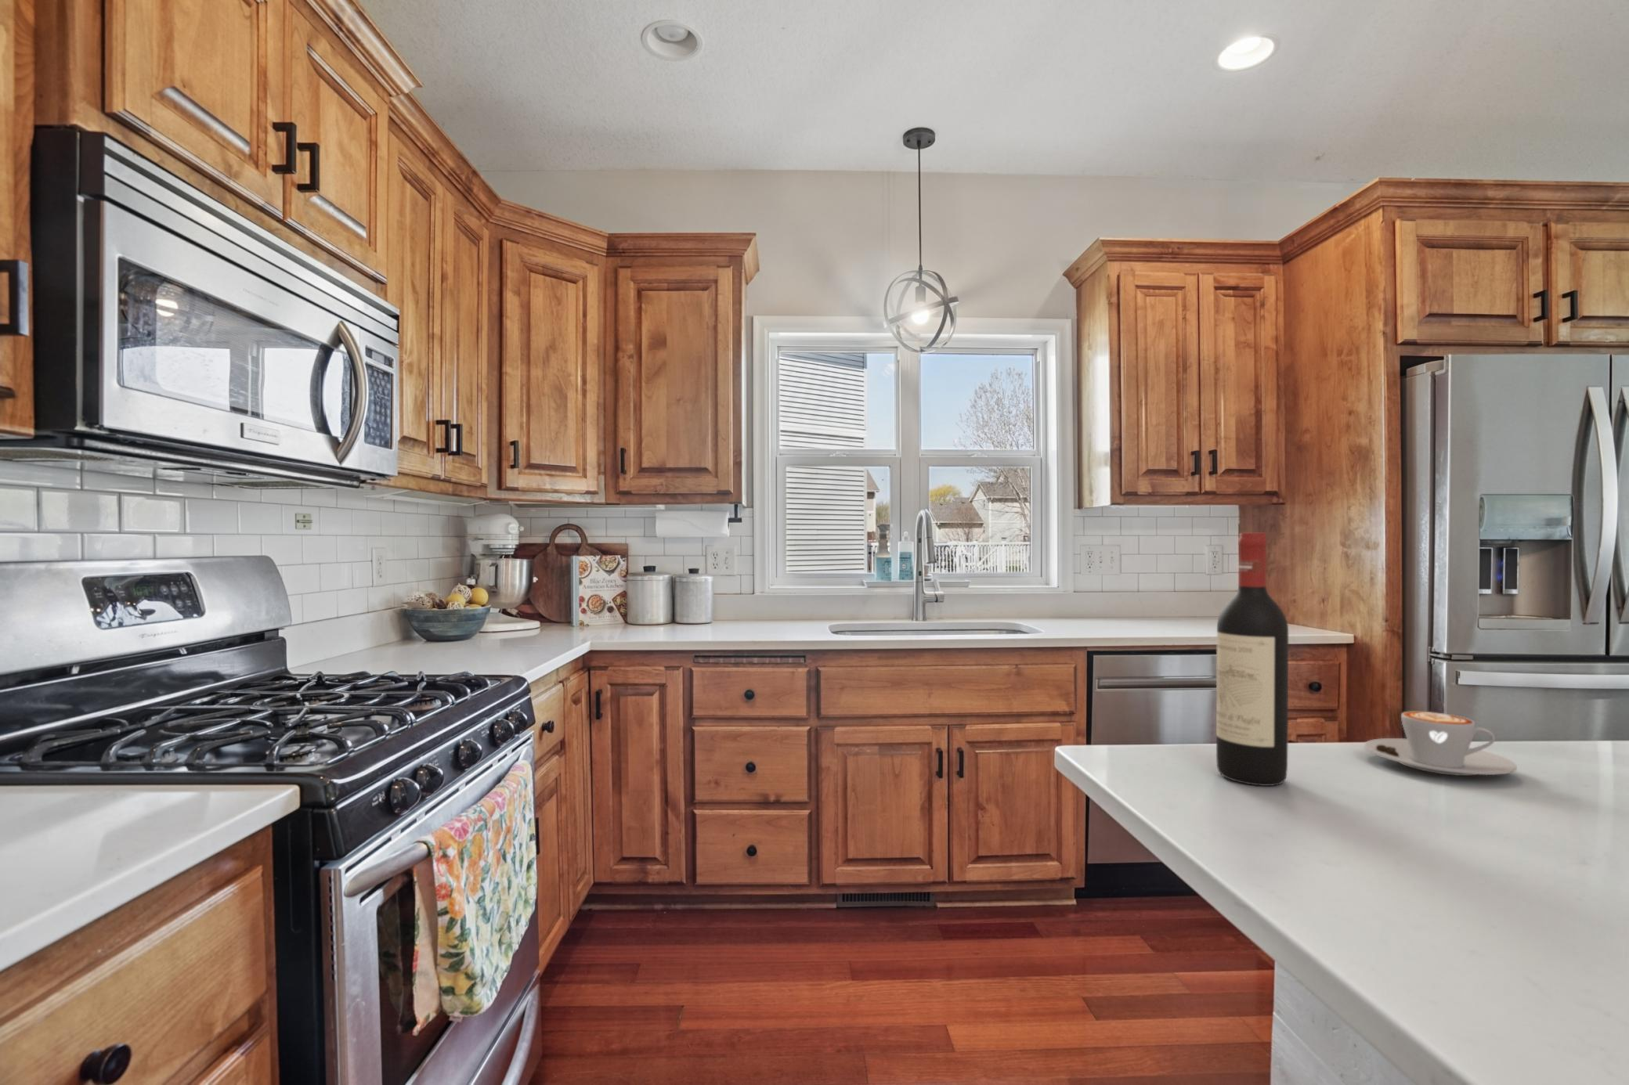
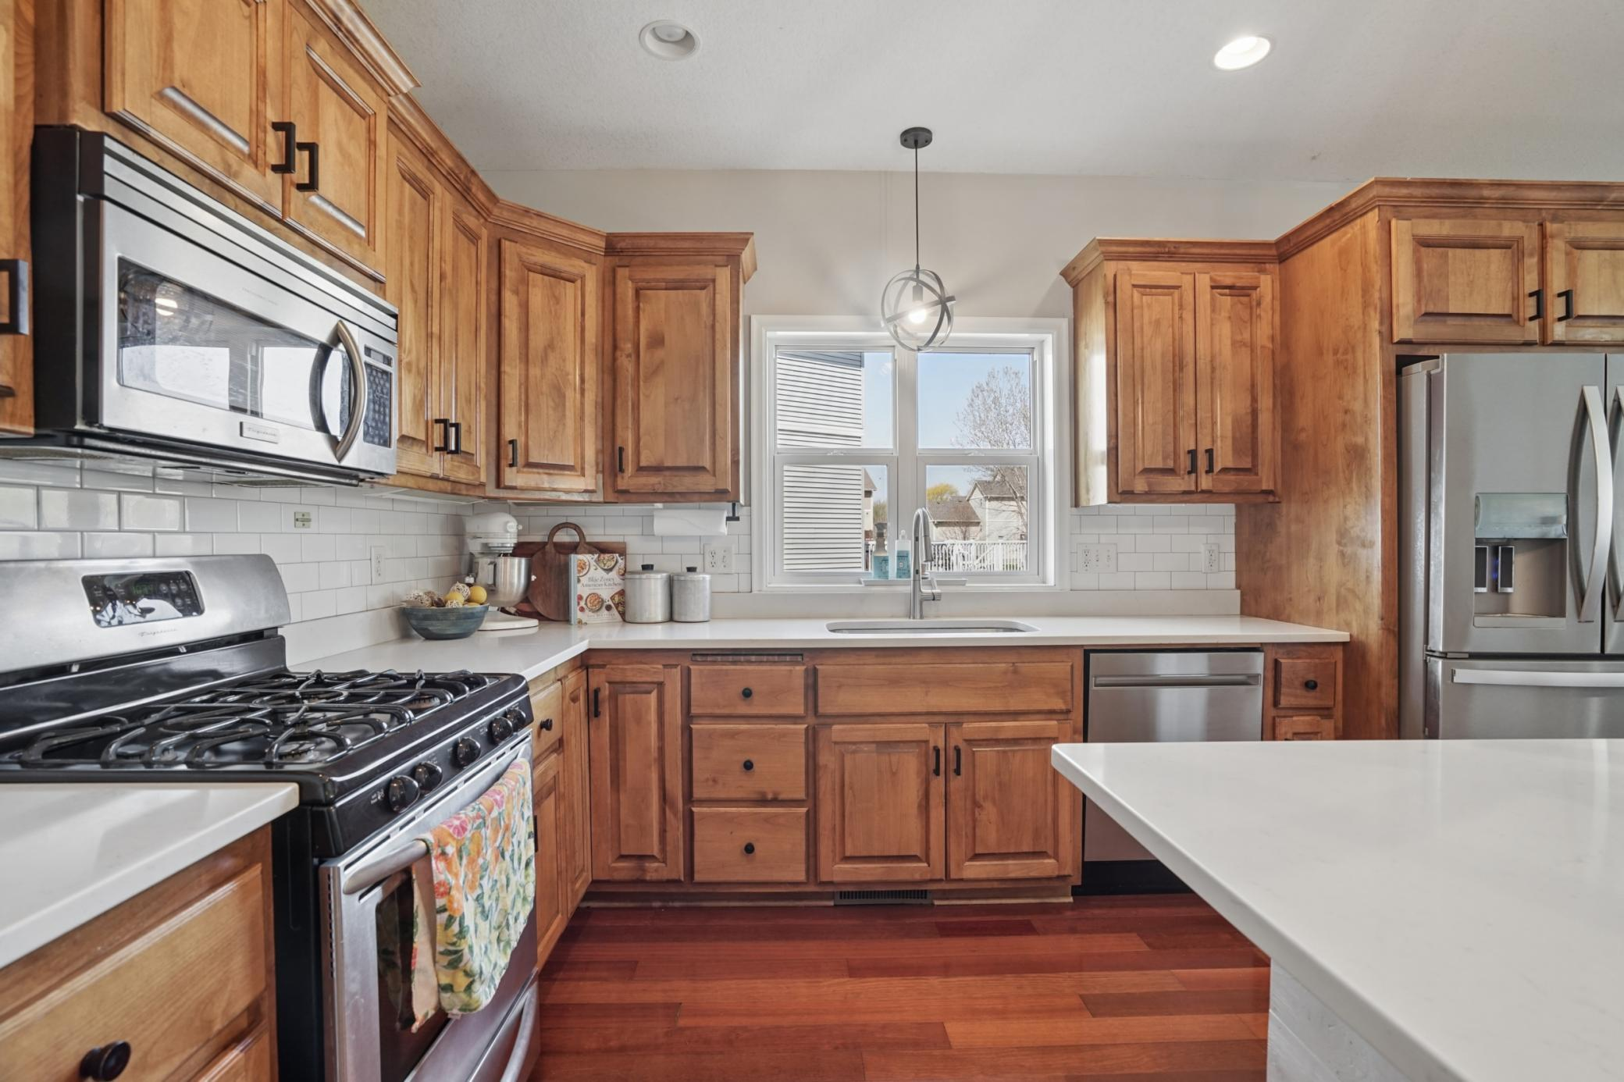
- coffee cup [1364,711,1518,776]
- wine bottle [1216,533,1289,787]
